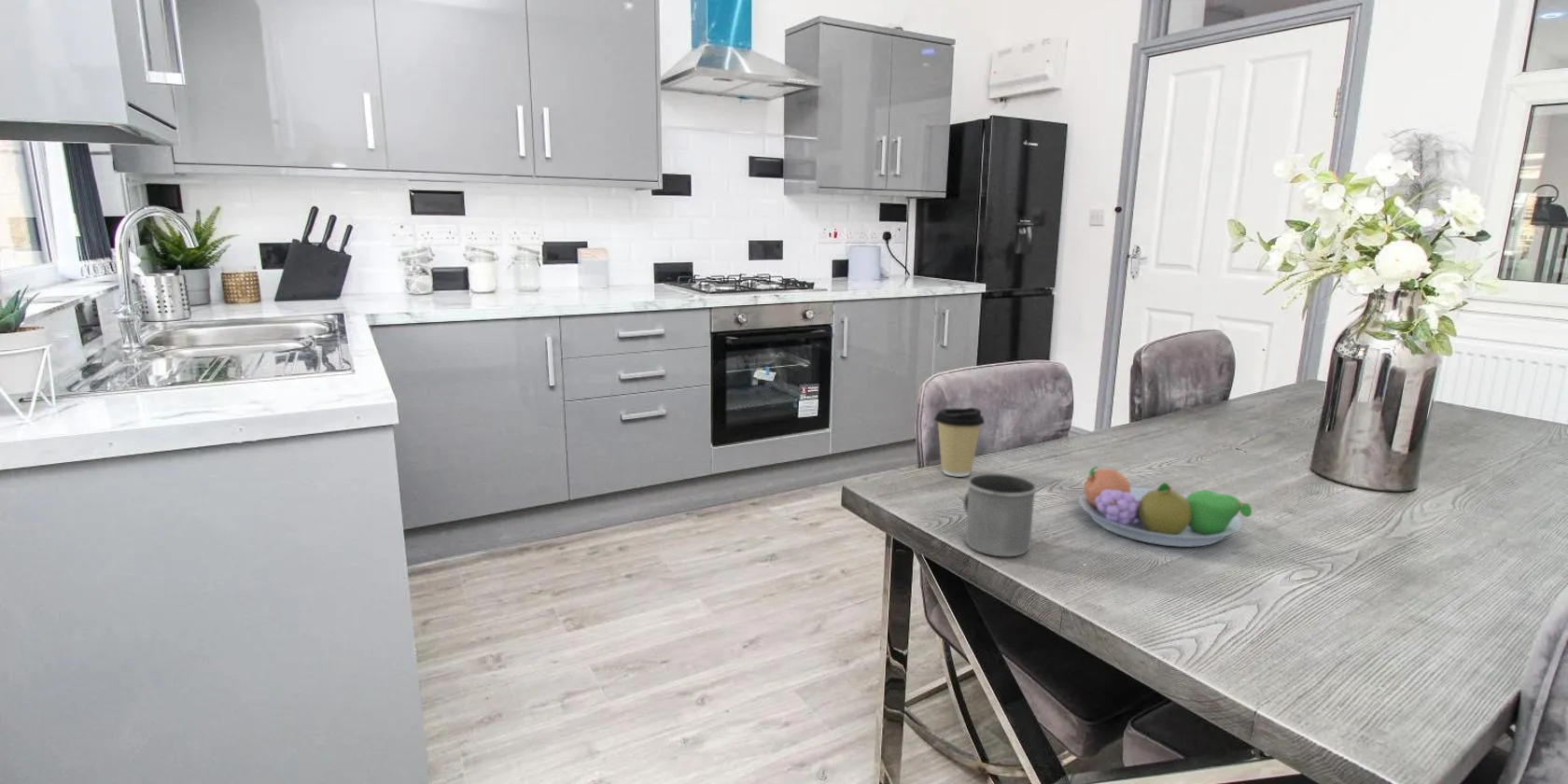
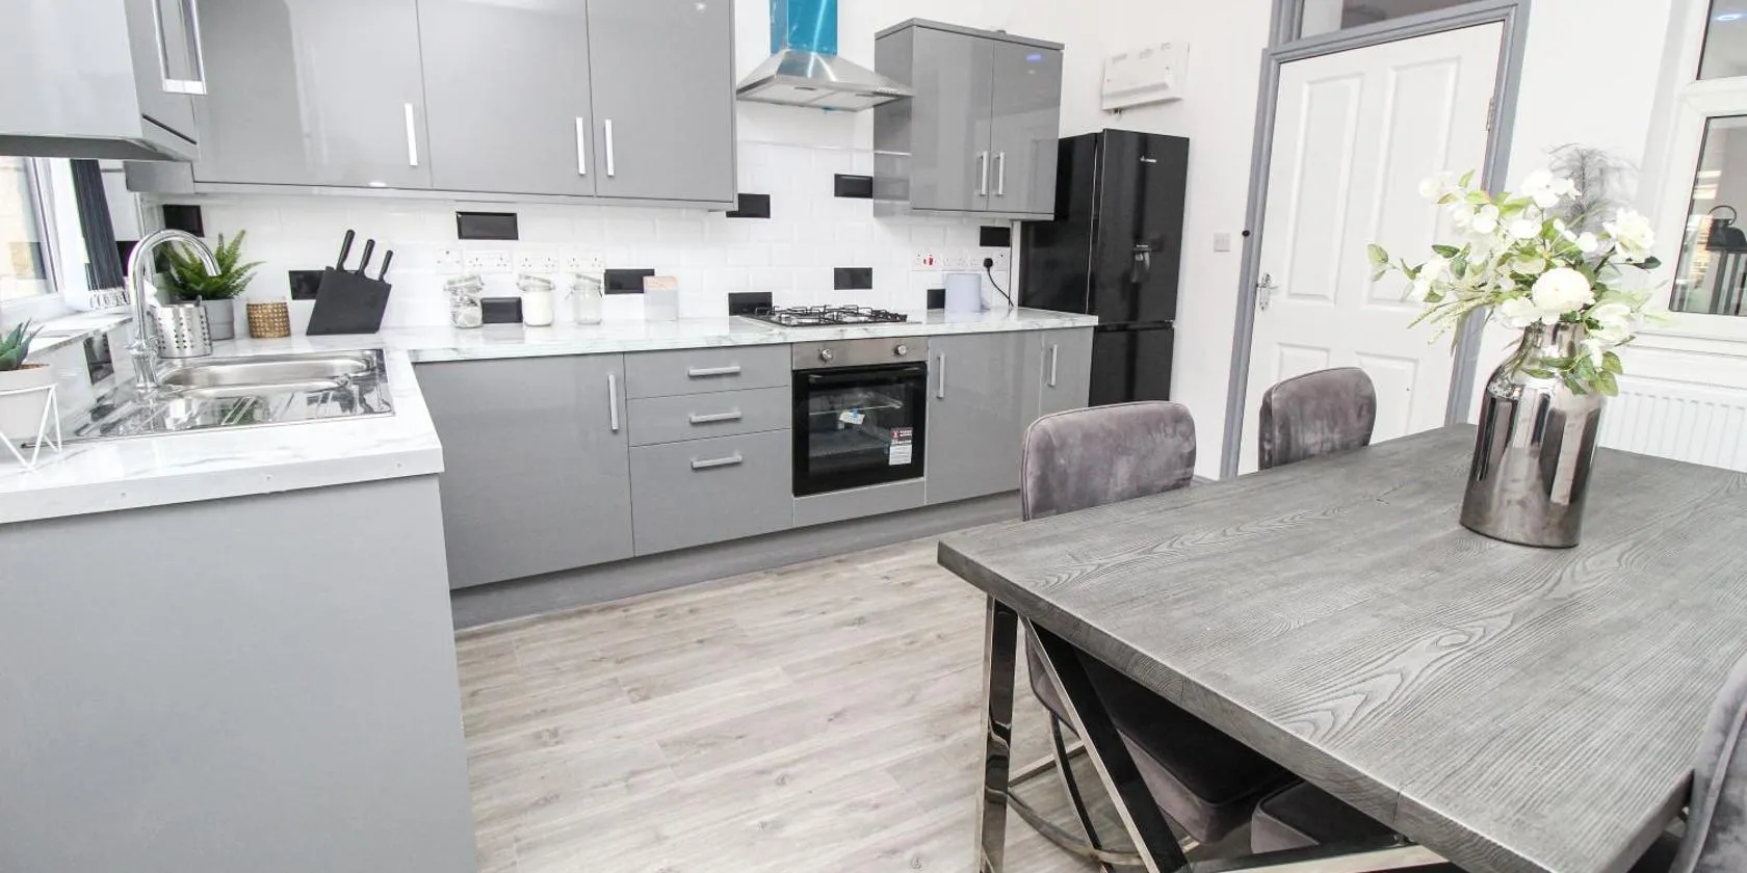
- mug [962,472,1038,557]
- fruit bowl [1077,466,1253,548]
- coffee cup [933,407,986,478]
